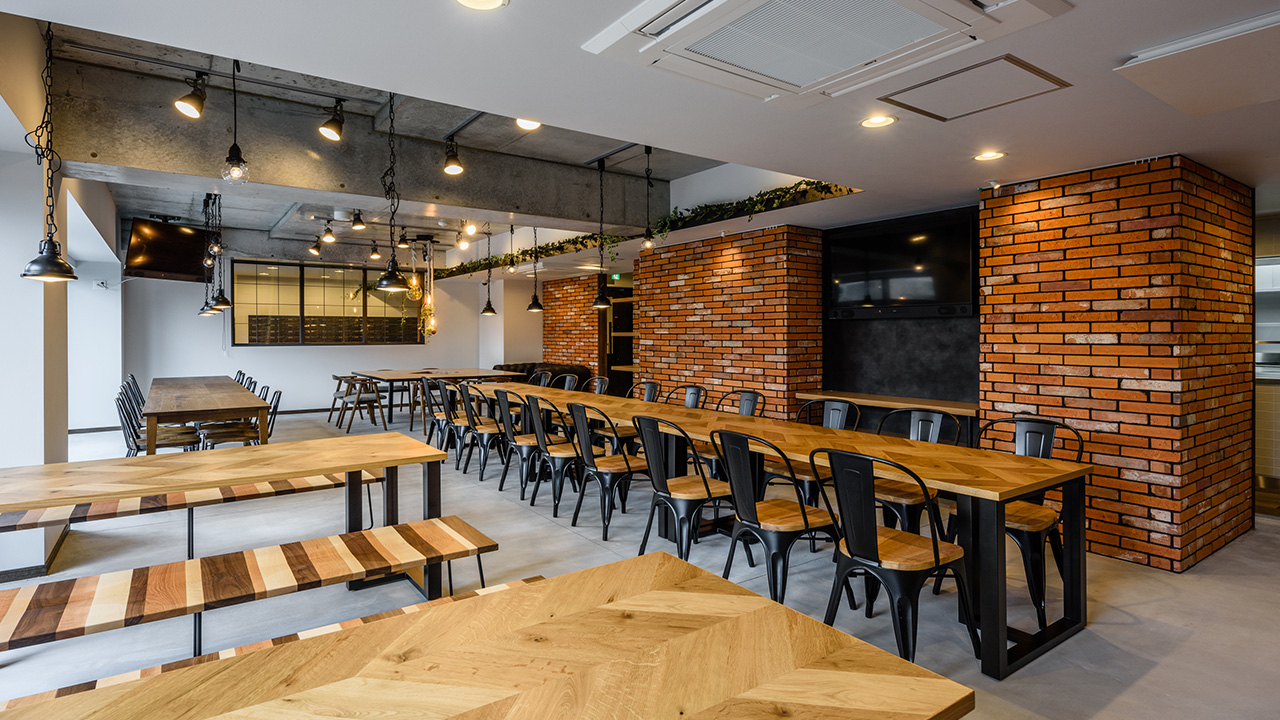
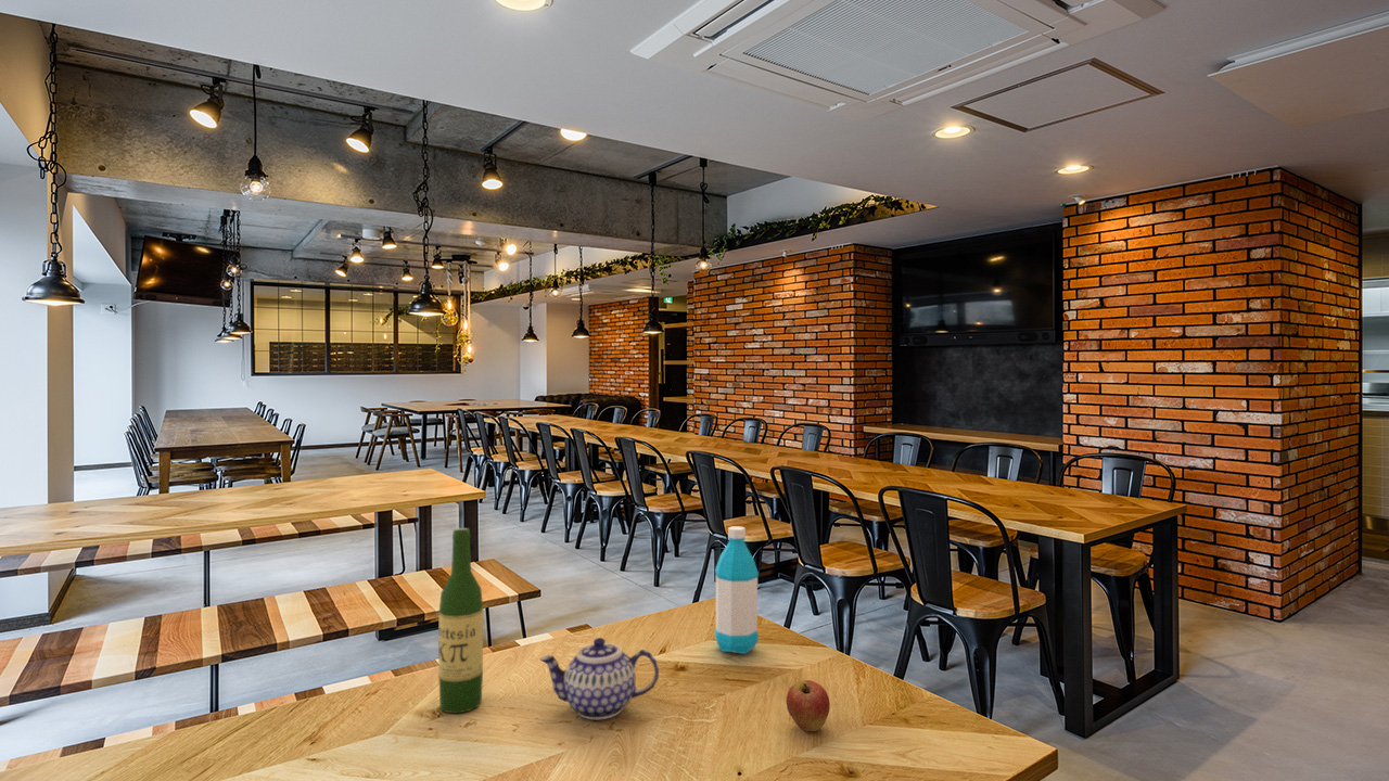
+ water bottle [714,525,760,655]
+ wine bottle [437,527,484,715]
+ teapot [539,637,660,720]
+ fruit [785,679,831,732]
